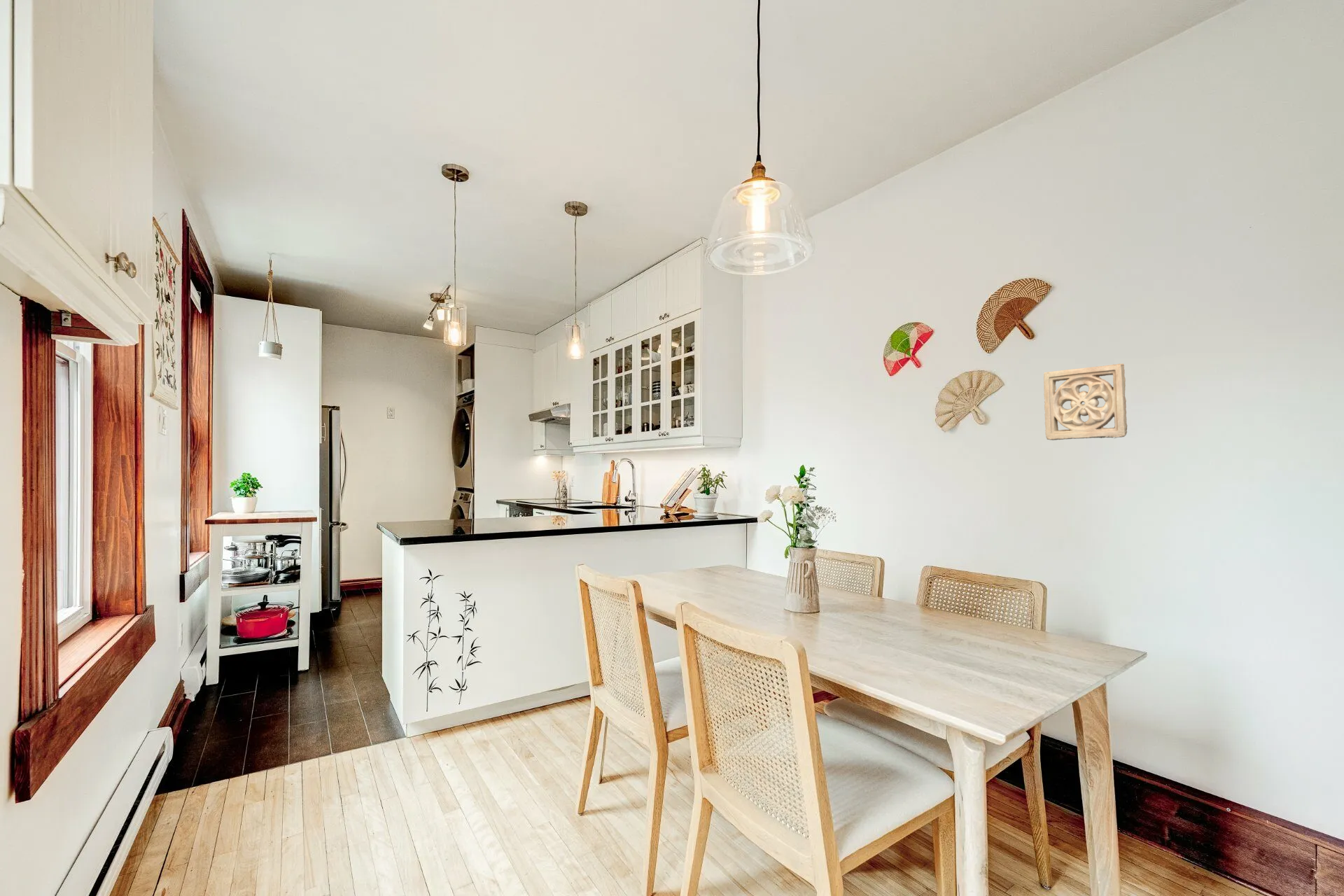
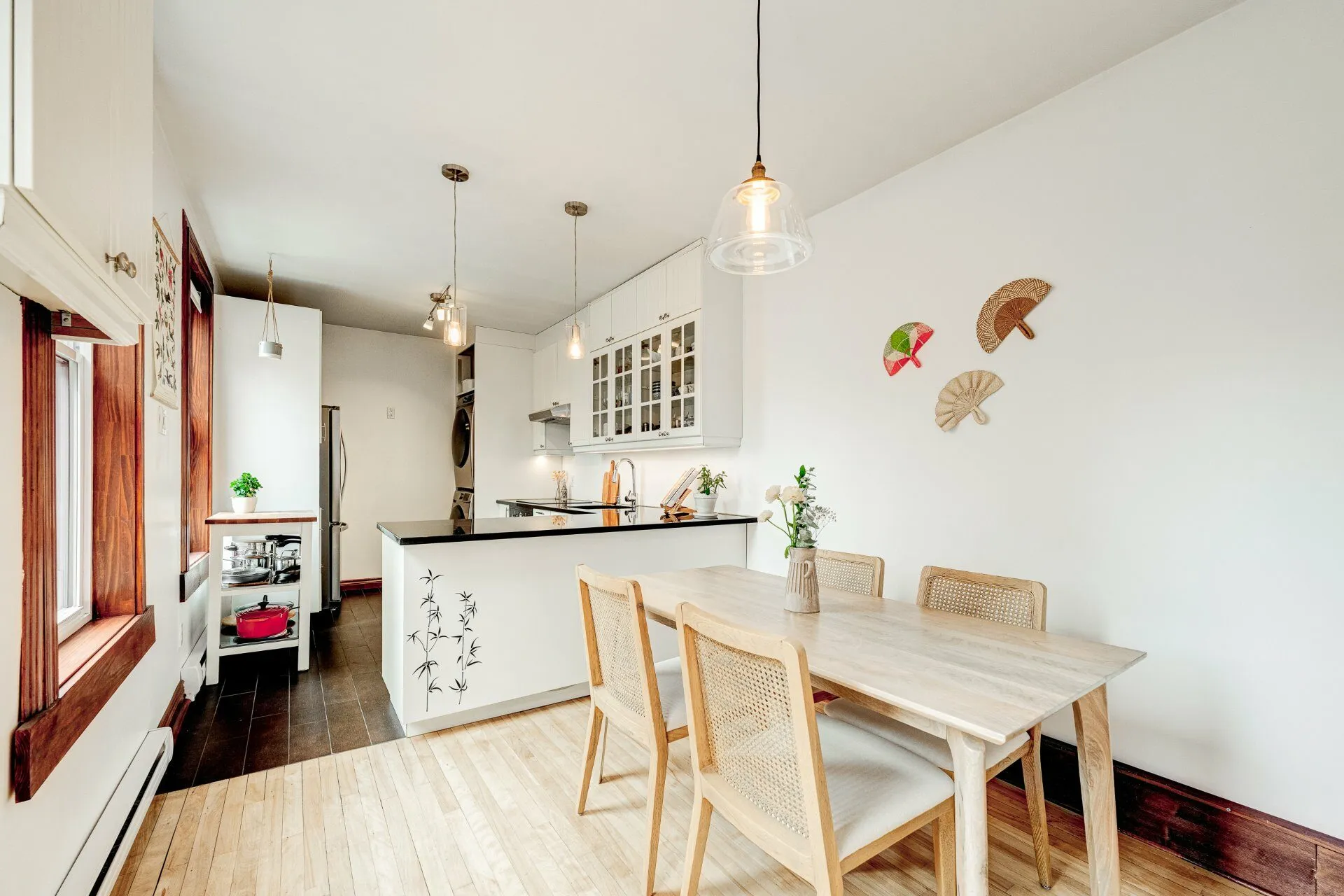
- wall ornament [1043,363,1128,441]
